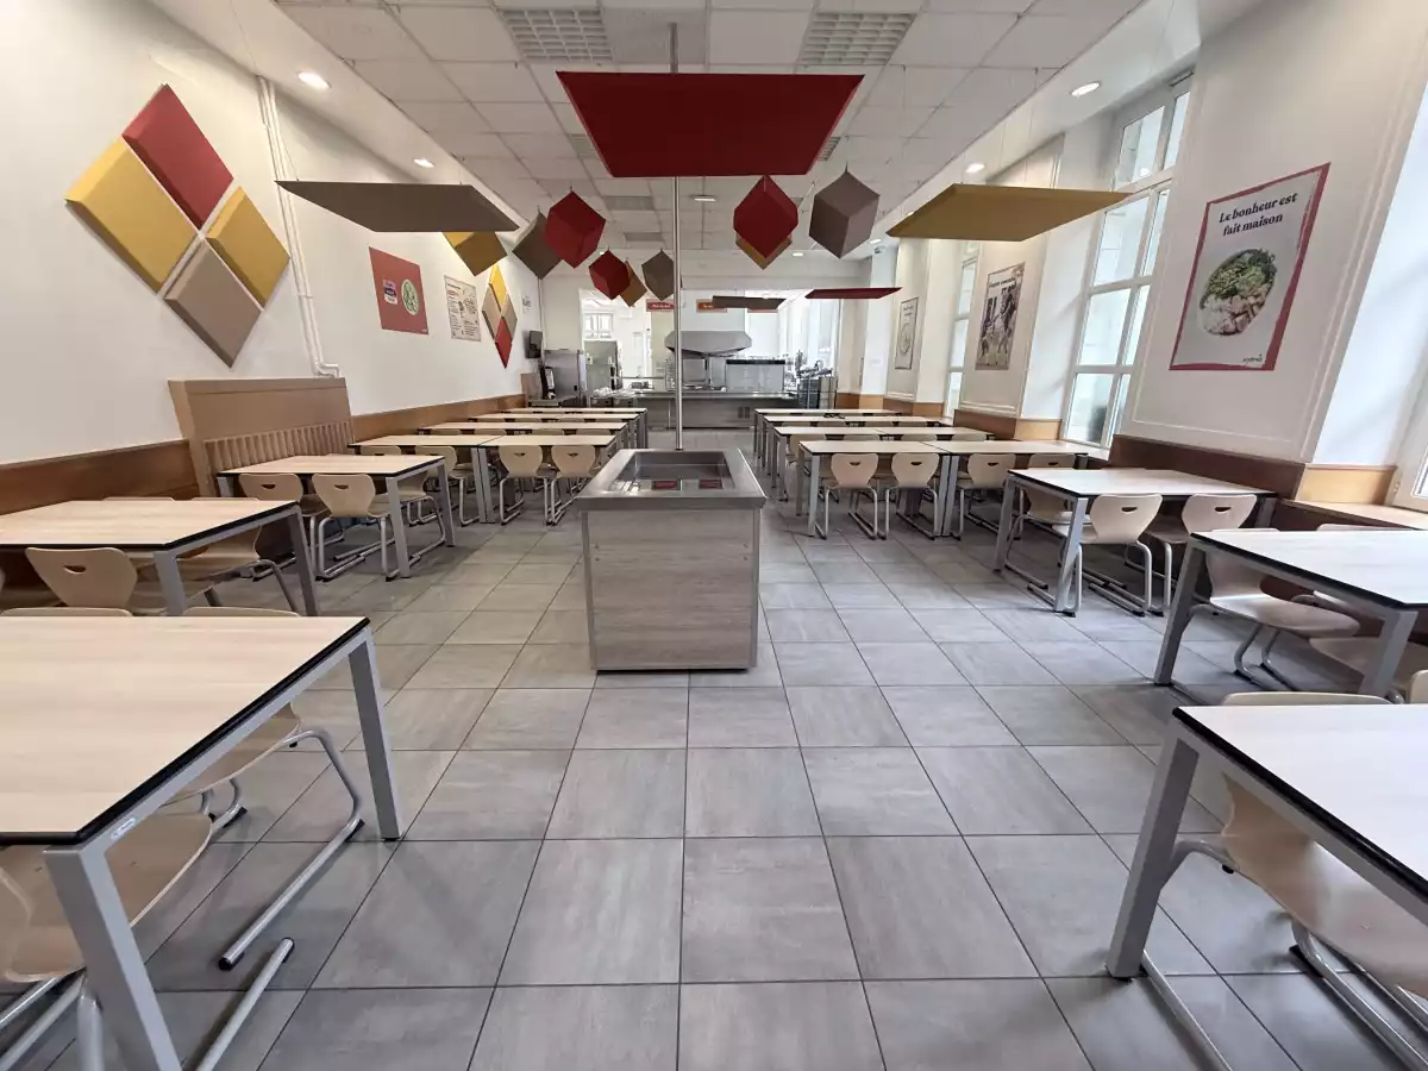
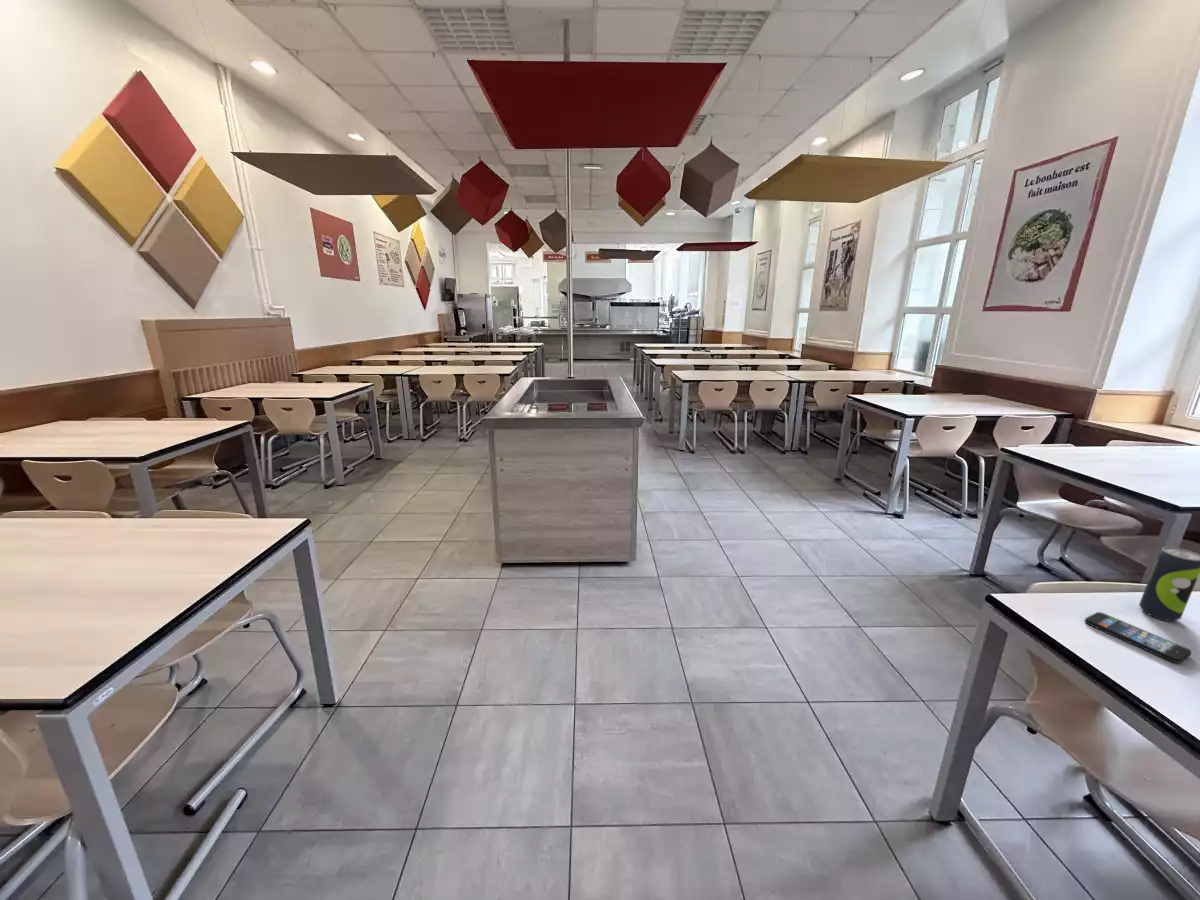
+ smartphone [1083,611,1192,664]
+ beverage can [1138,546,1200,622]
